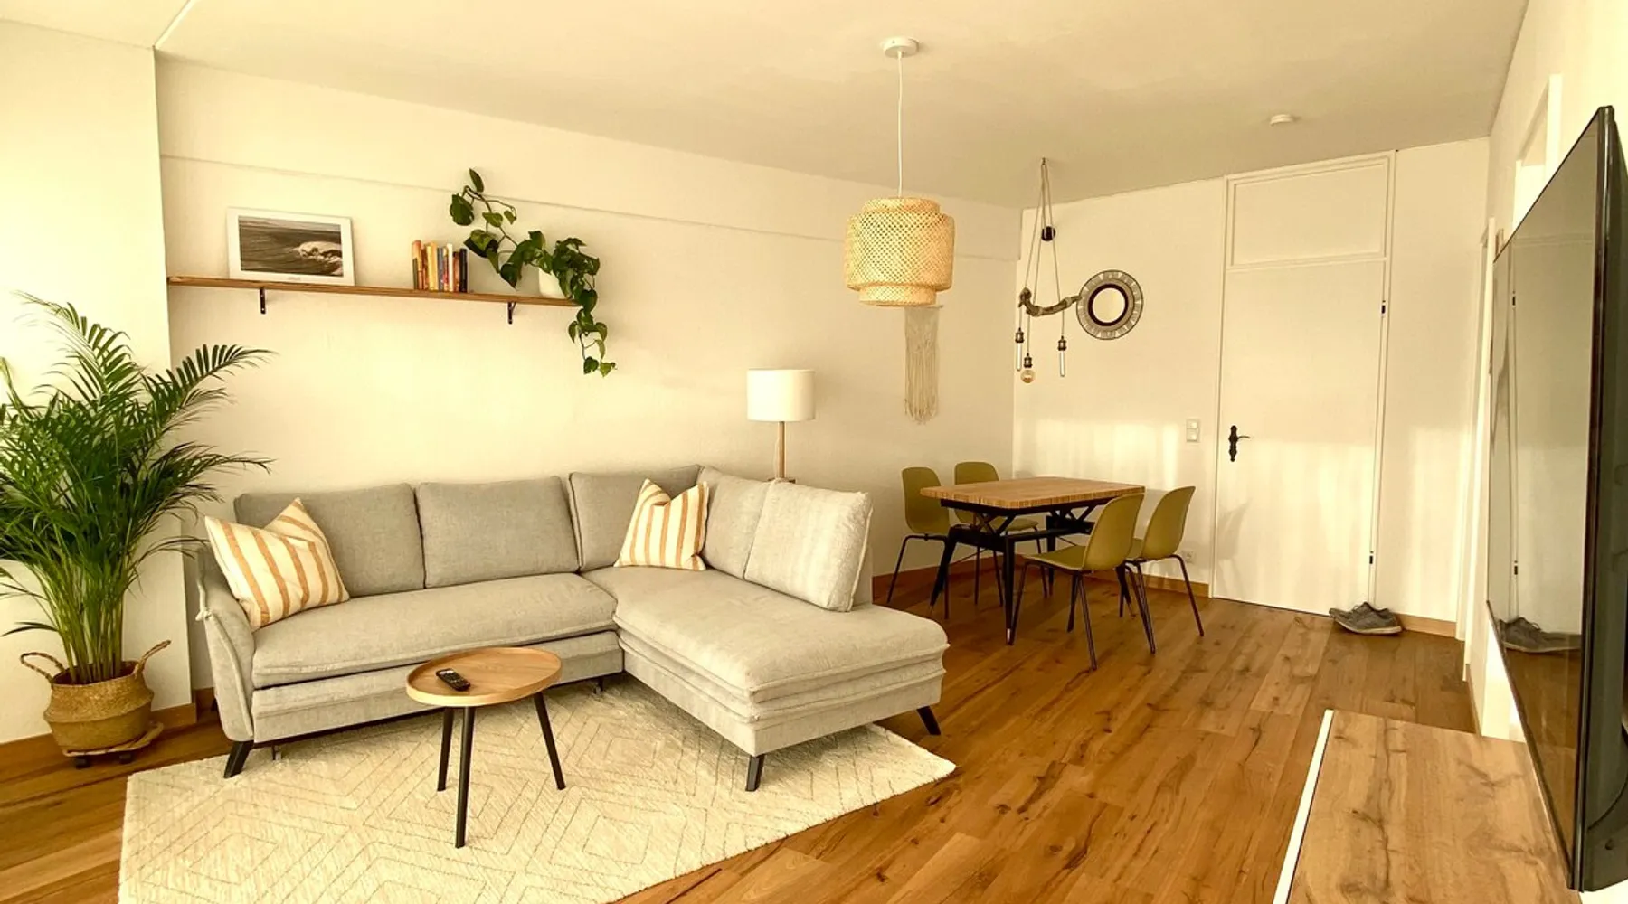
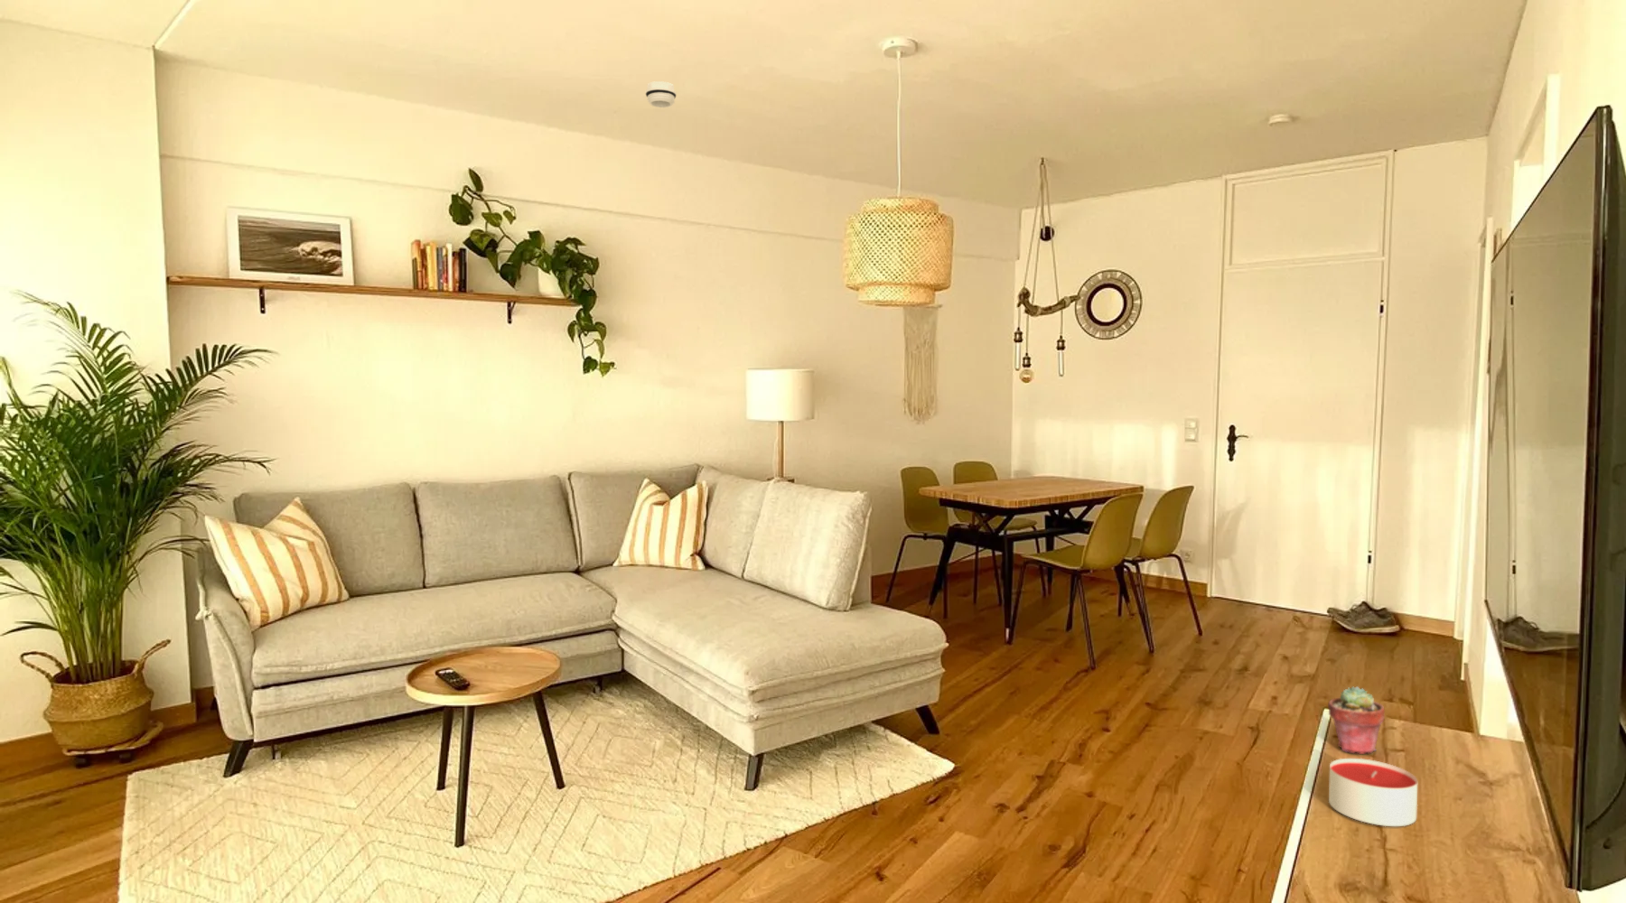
+ smoke detector [645,80,677,108]
+ candle [1328,757,1418,827]
+ potted succulent [1327,685,1386,755]
